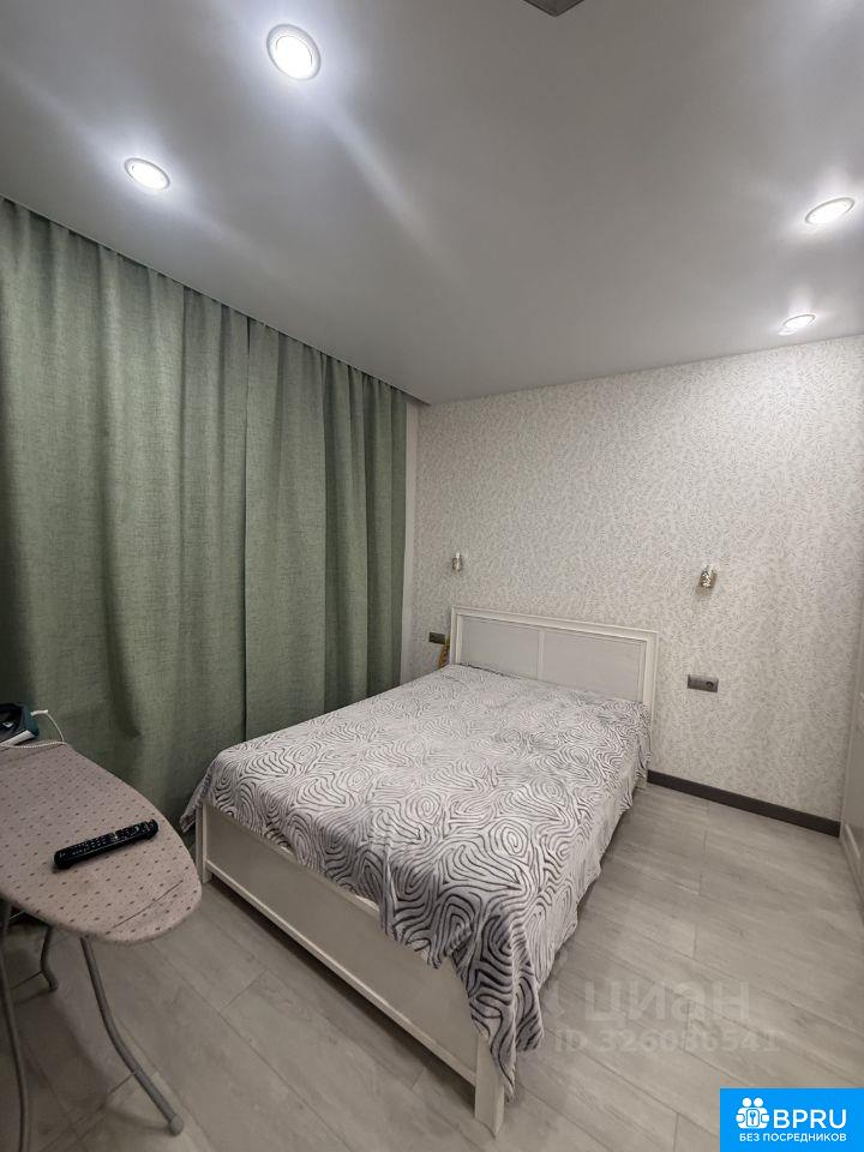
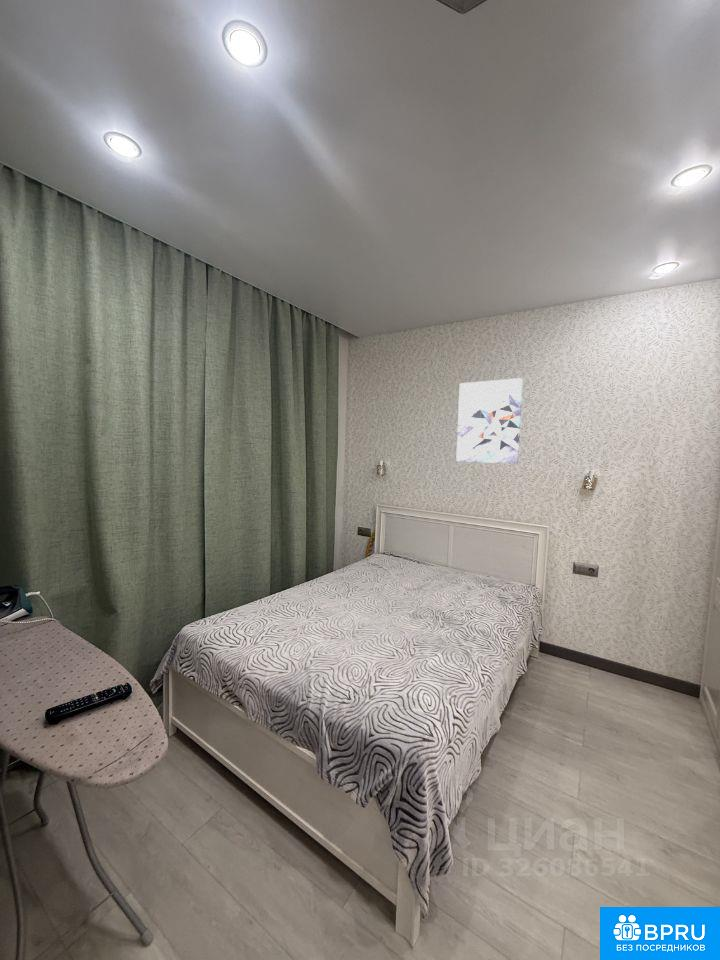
+ wall art [455,377,523,464]
